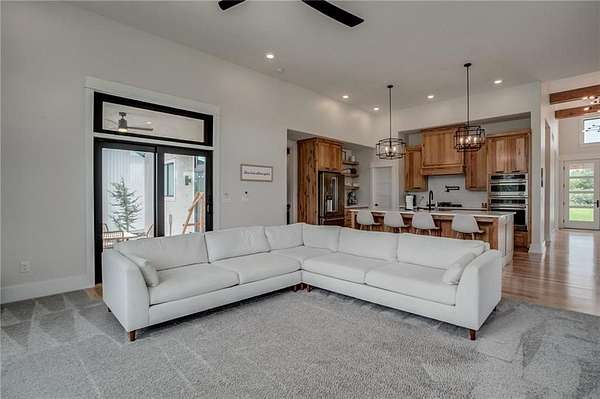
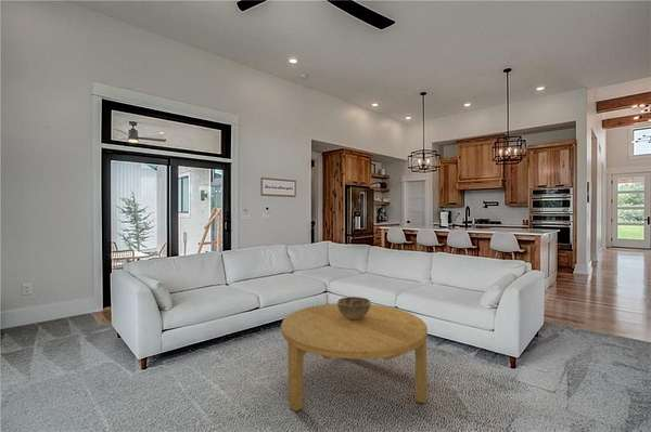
+ coffee table [280,302,429,413]
+ decorative bowl [336,296,372,319]
